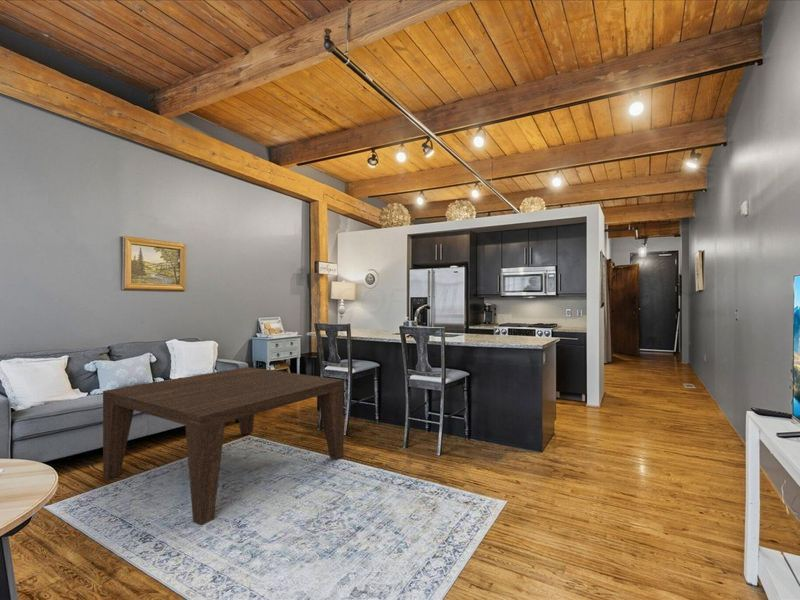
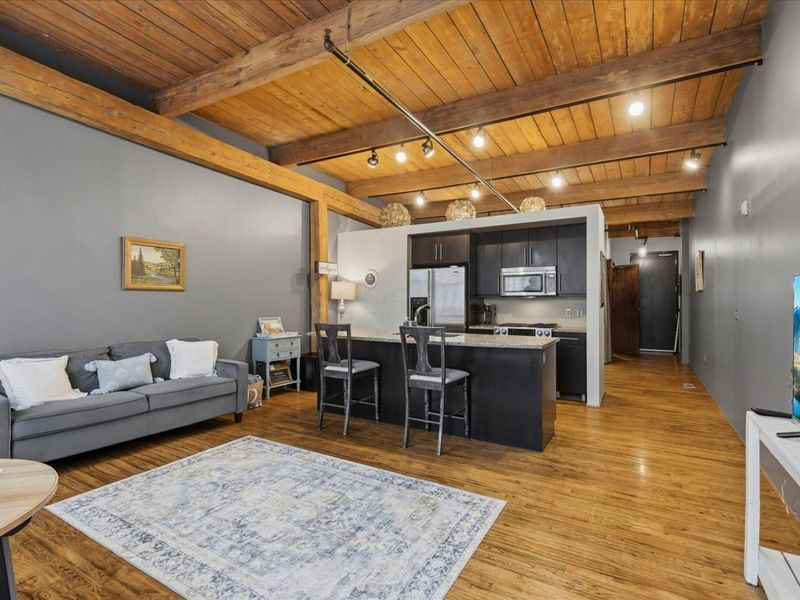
- coffee table [102,366,345,527]
